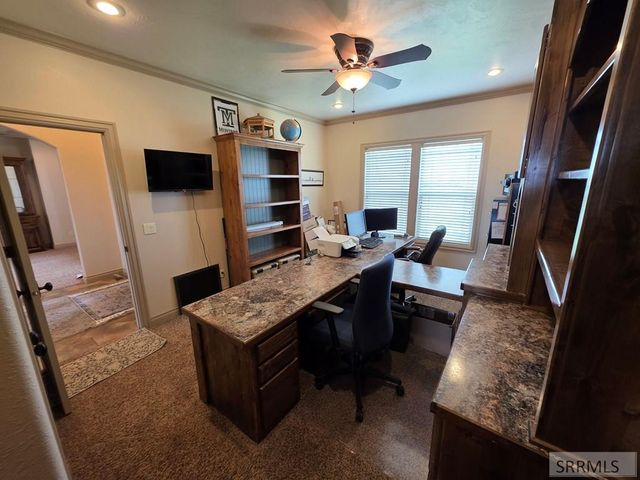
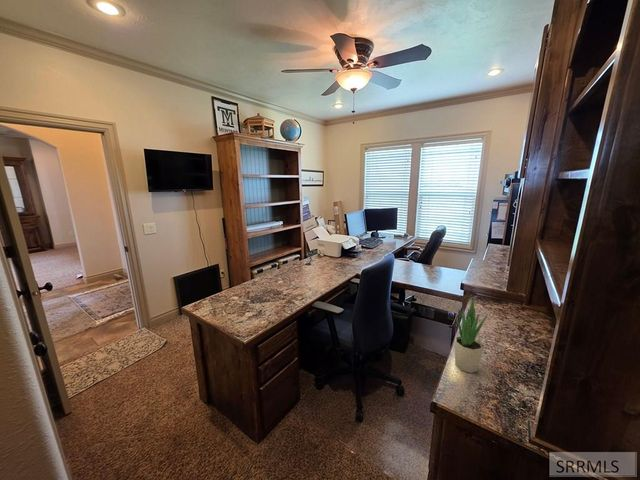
+ potted plant [454,297,489,374]
